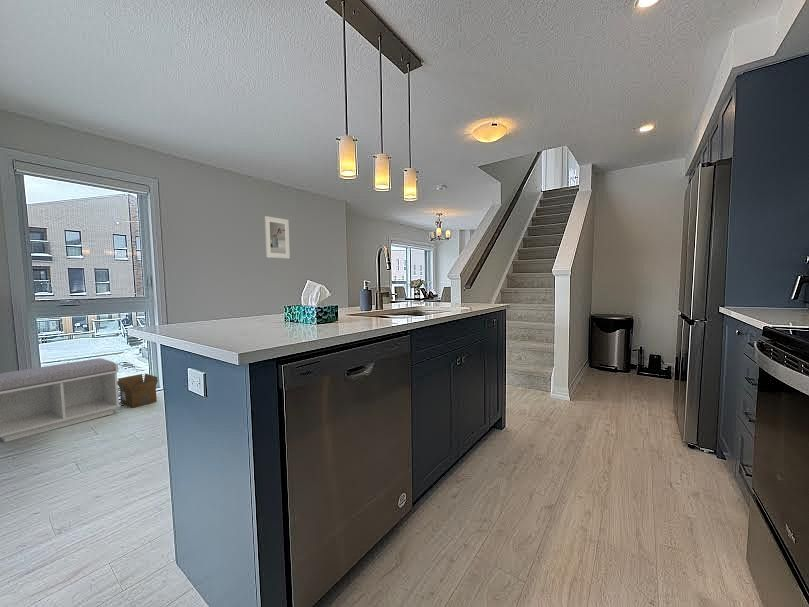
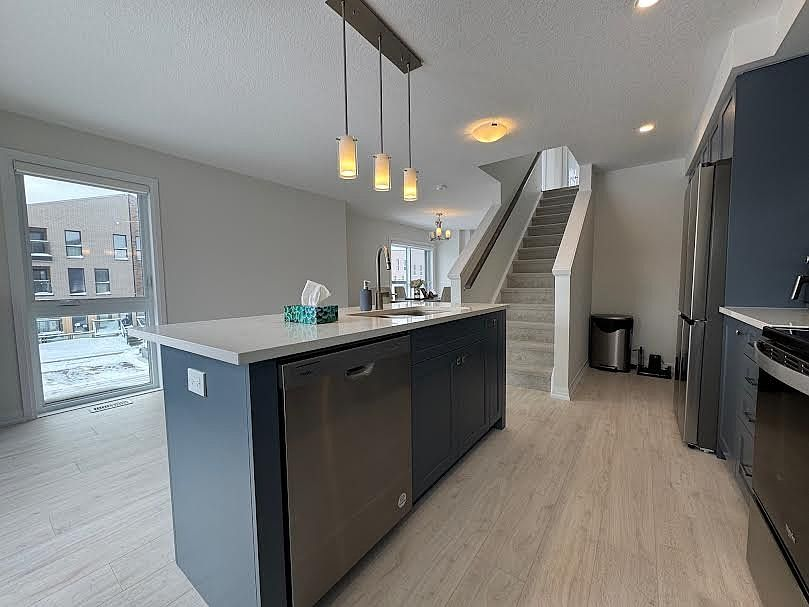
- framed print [263,215,291,260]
- bench [0,357,122,443]
- cardboard box [117,373,159,409]
